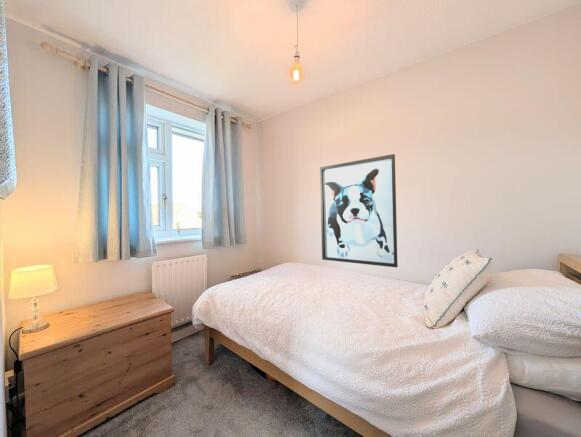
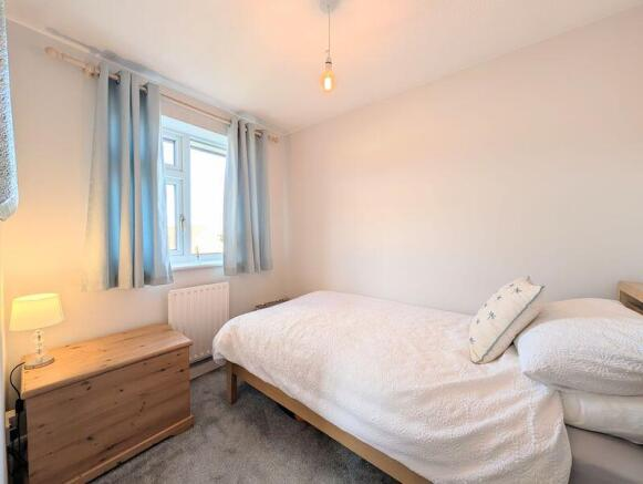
- wall art [319,153,399,268]
